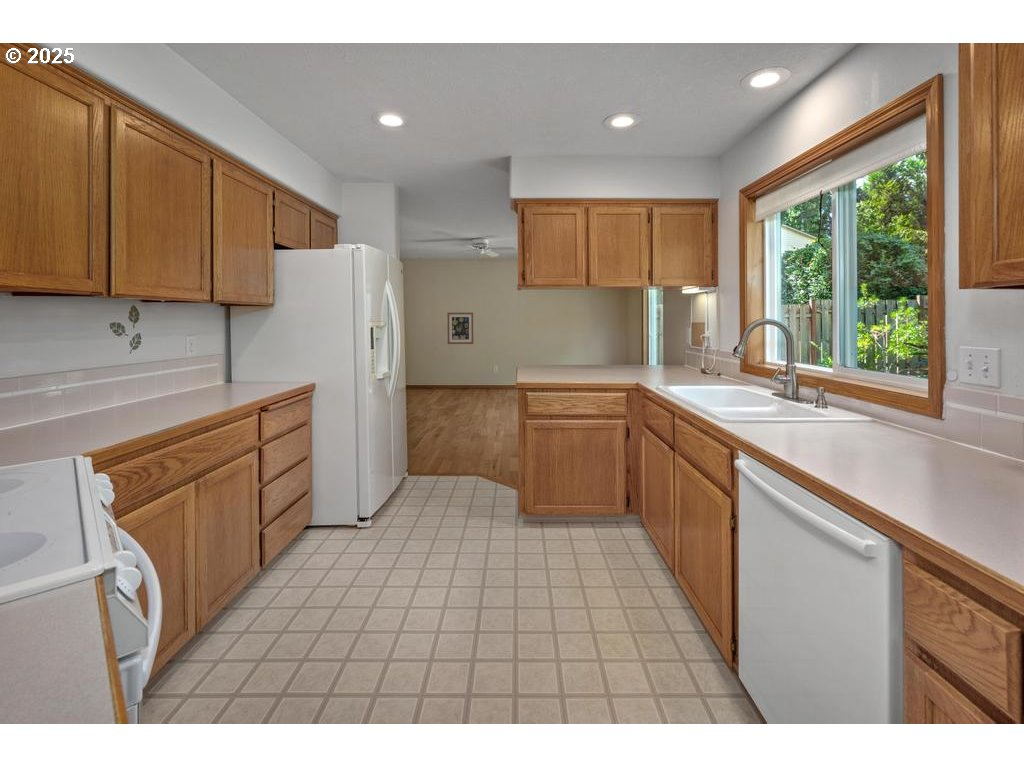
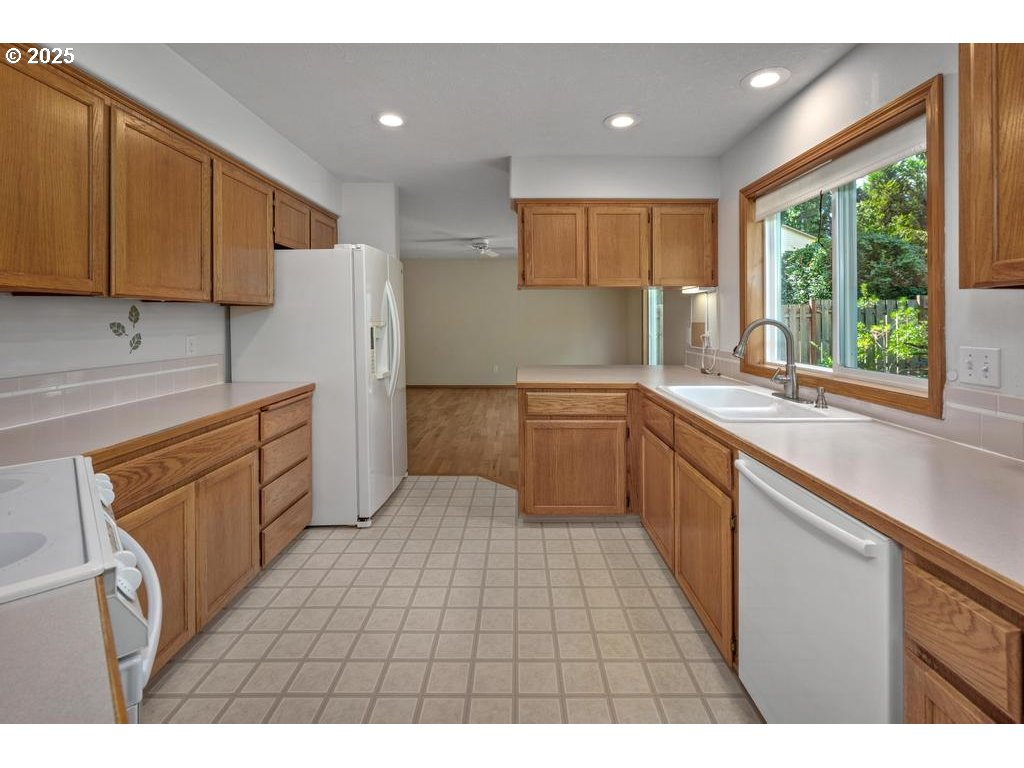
- wall art [446,312,474,345]
